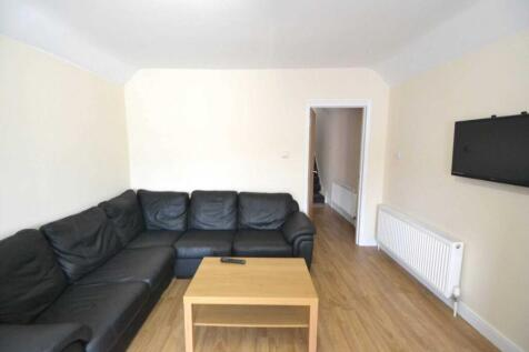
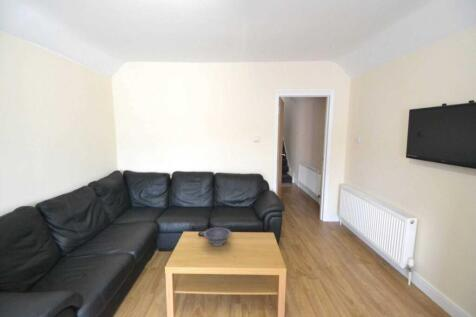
+ decorative bowl [202,226,232,247]
